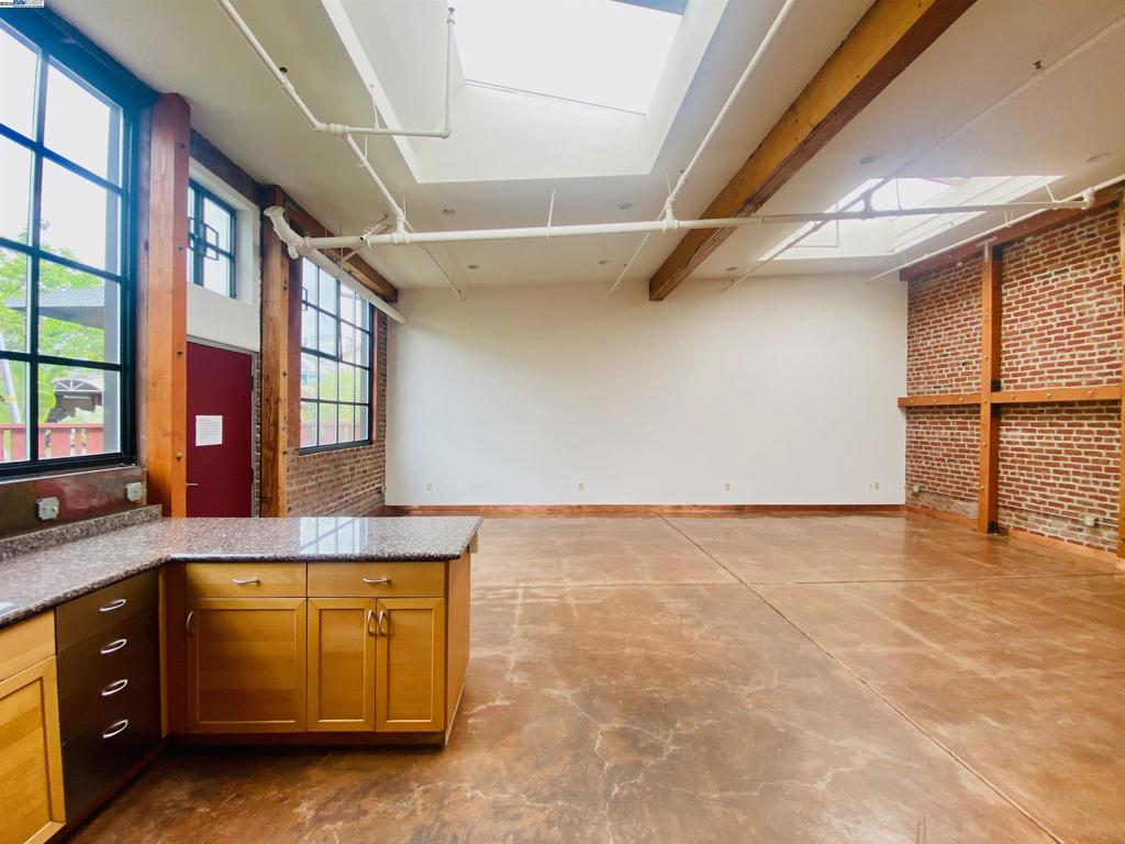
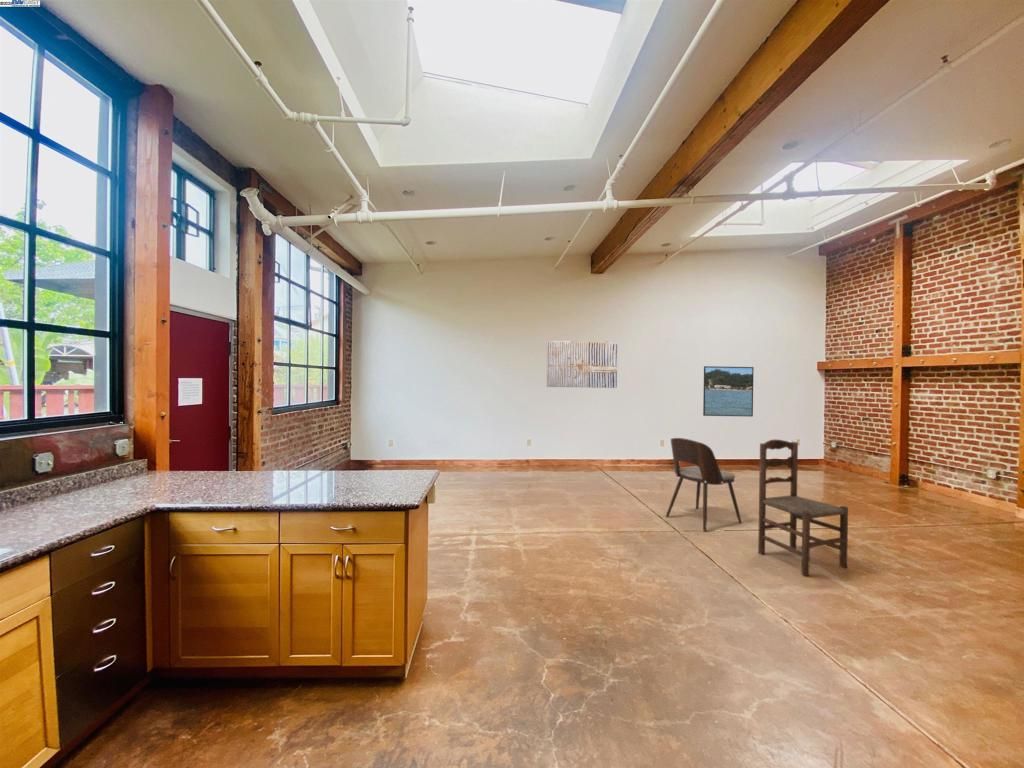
+ dining chair [665,437,743,532]
+ dining chair [757,439,849,577]
+ wall art [546,339,618,389]
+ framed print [702,365,755,418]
